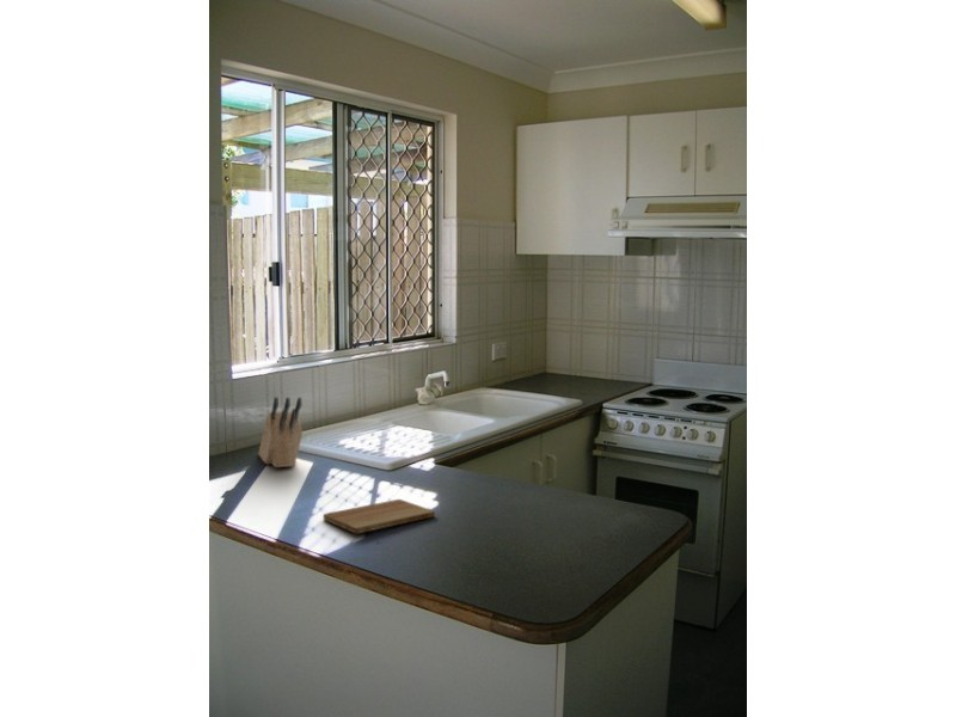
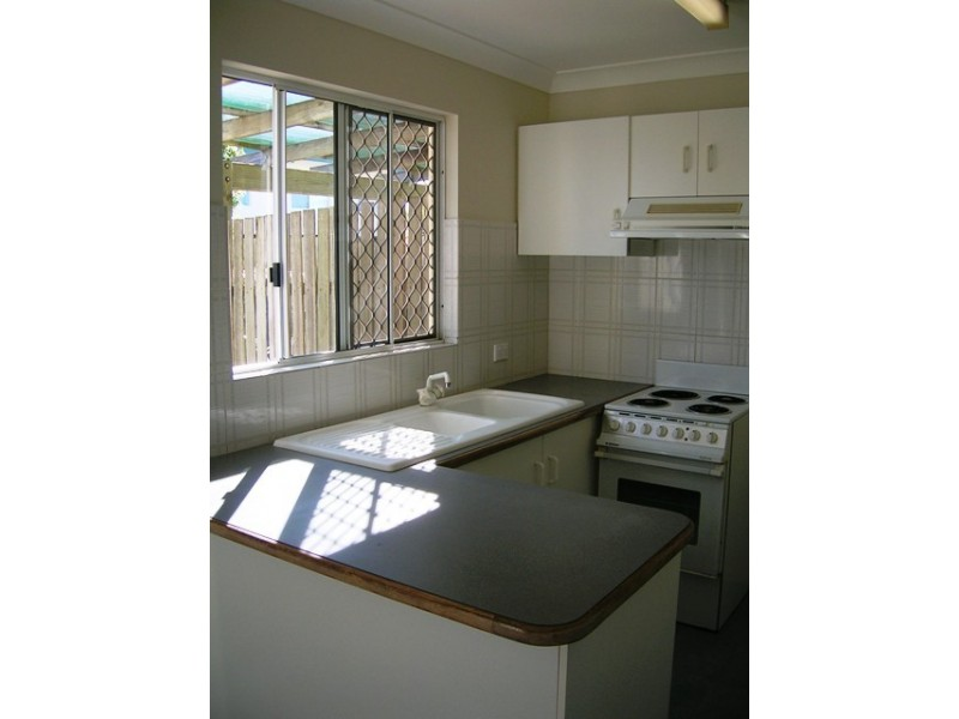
- knife block [257,396,304,468]
- cutting board [321,498,436,535]
